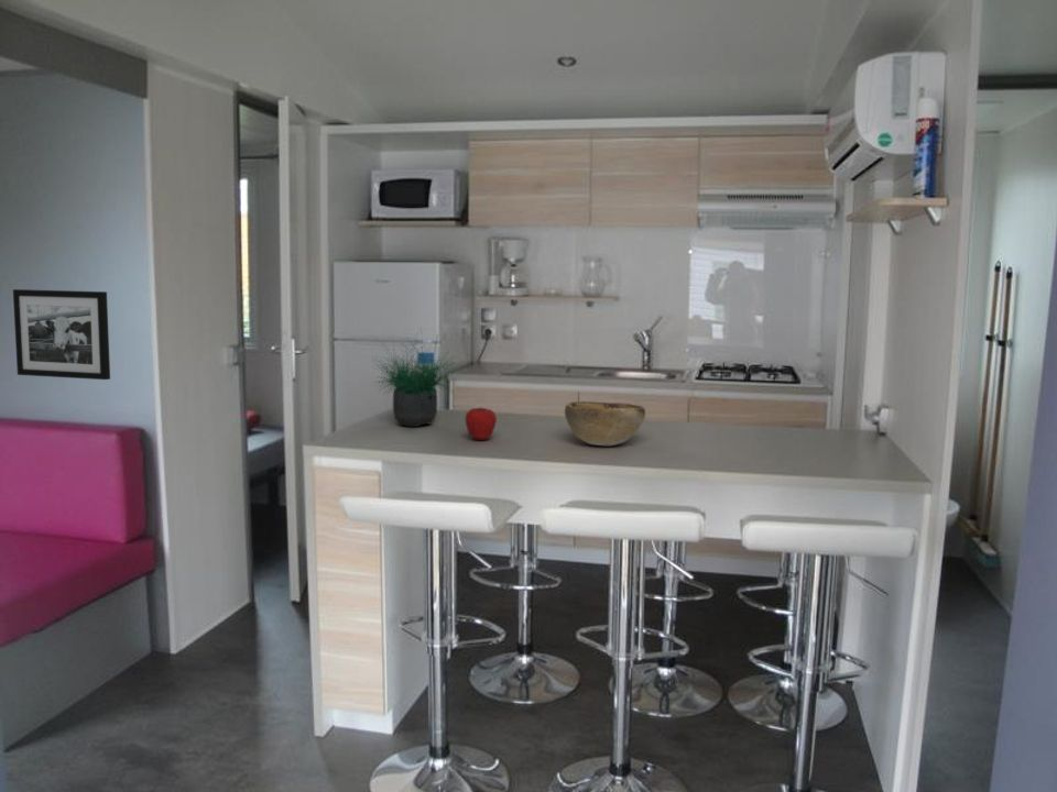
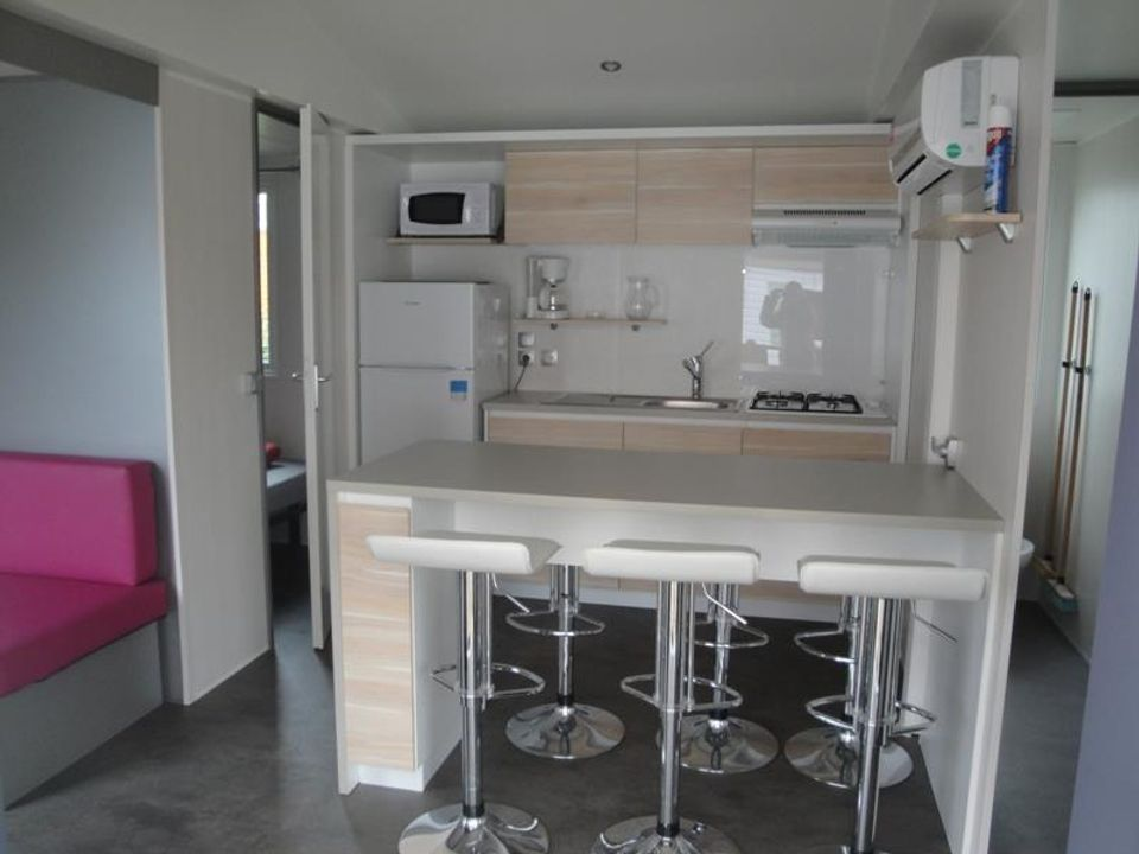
- decorative bowl [564,400,646,447]
- picture frame [12,288,111,381]
- apple [464,407,498,441]
- potted plant [371,329,465,428]
